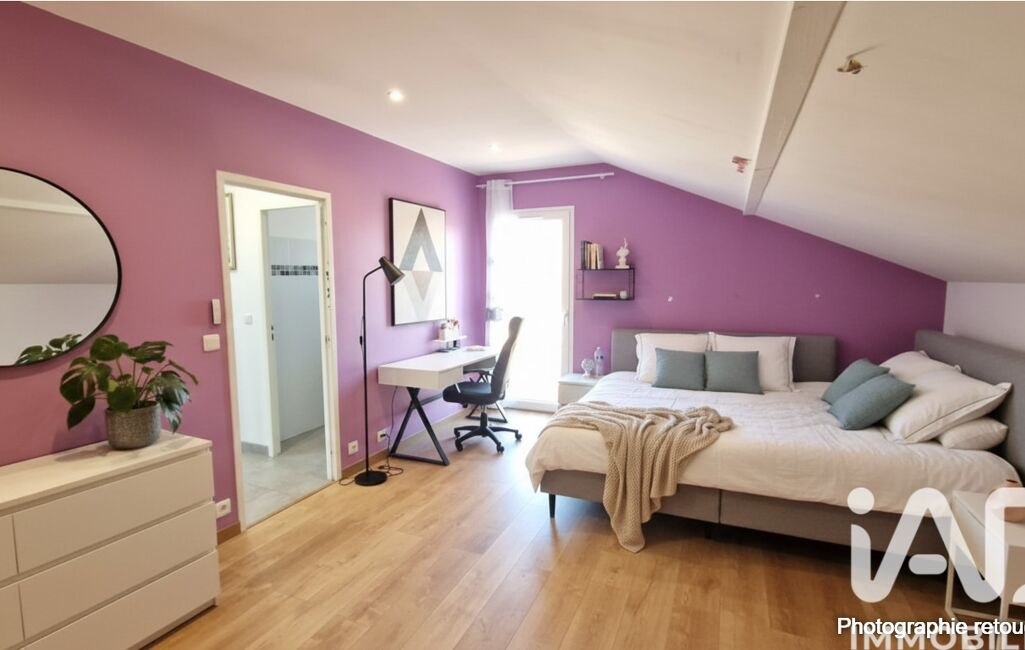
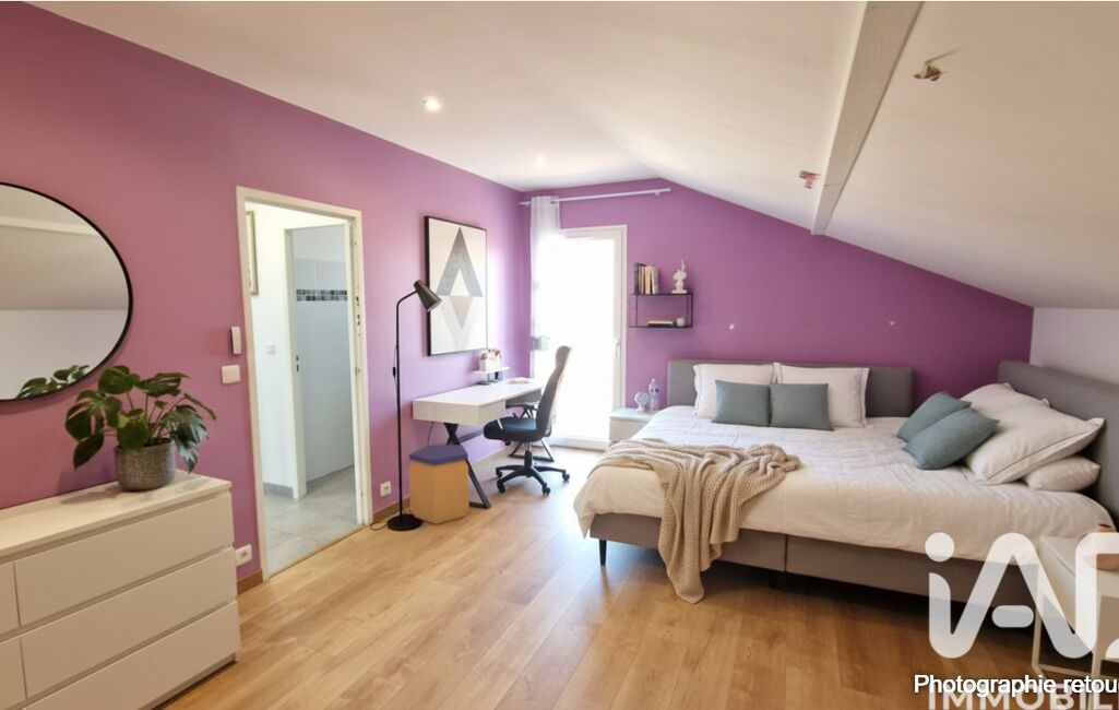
+ trash can [408,443,471,525]
